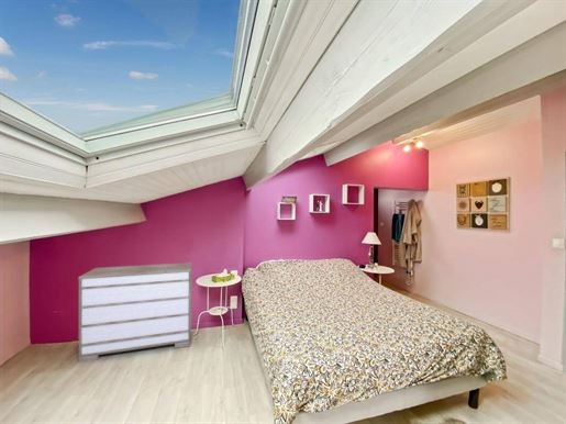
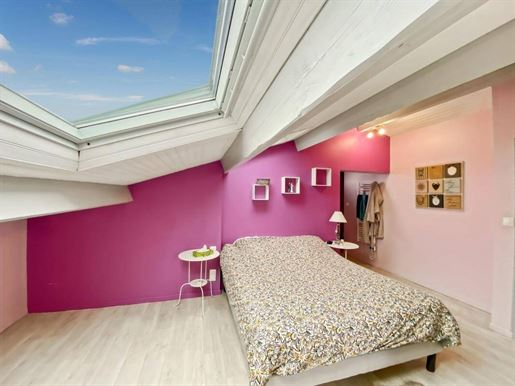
- dresser [77,261,193,364]
